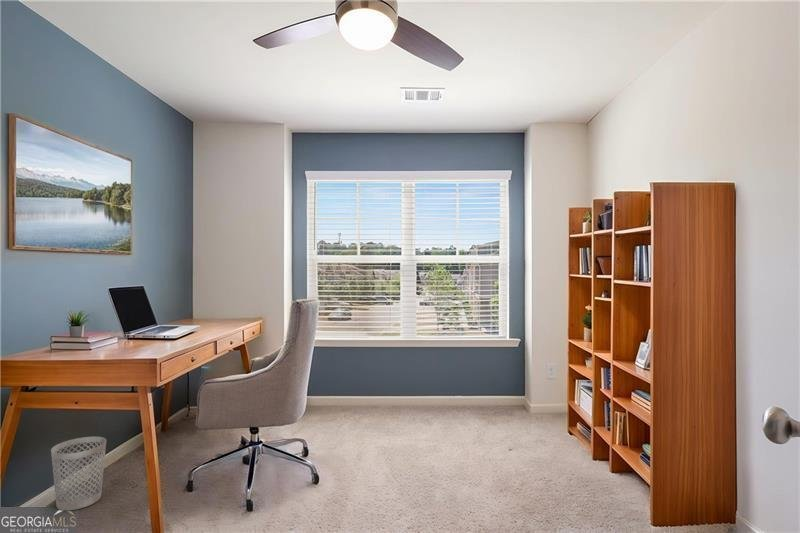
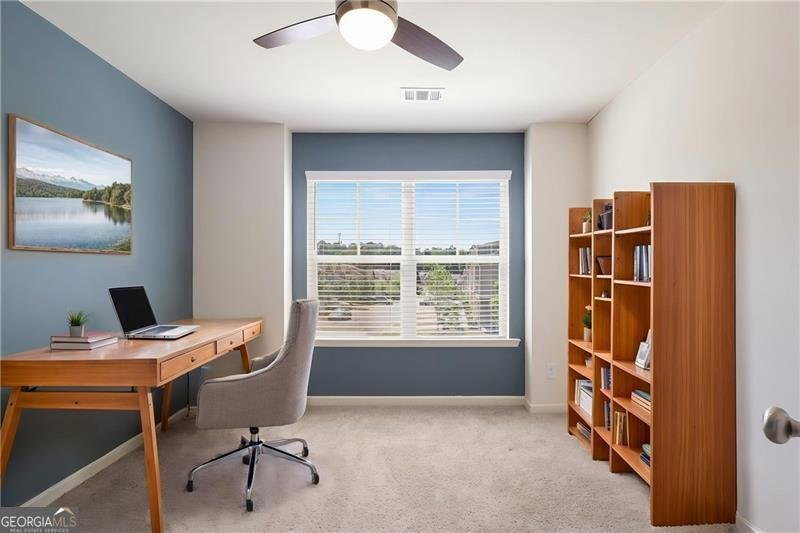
- wastebasket [50,436,107,511]
